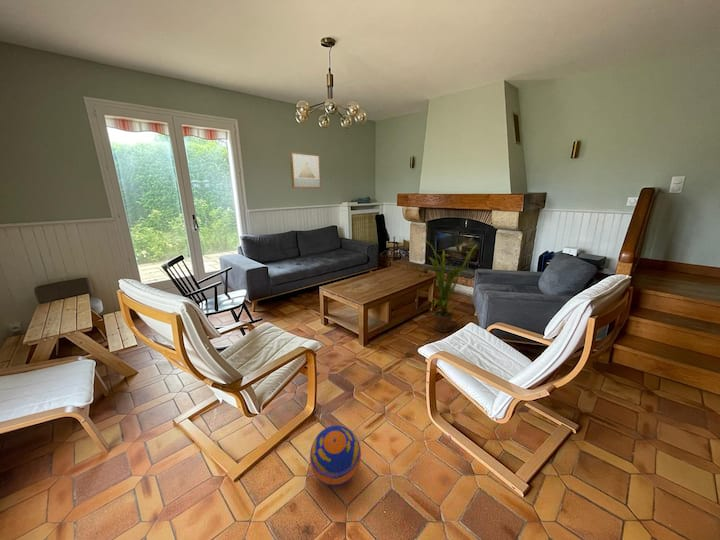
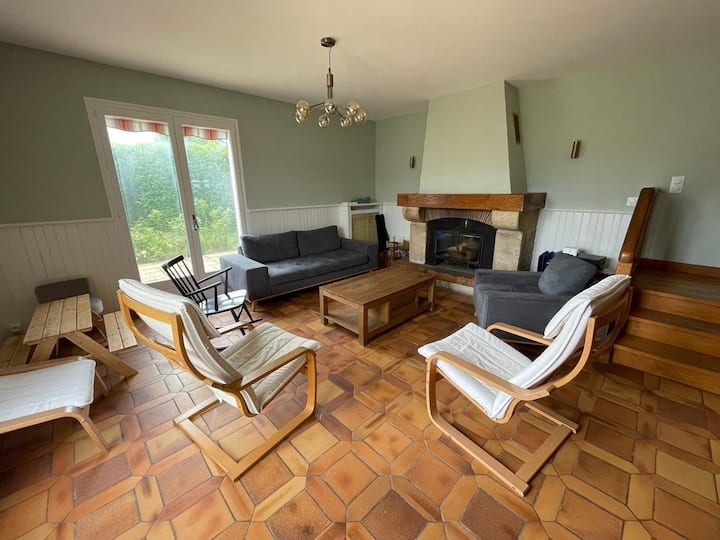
- house plant [423,239,478,333]
- wall art [289,151,322,189]
- ball [309,424,362,487]
